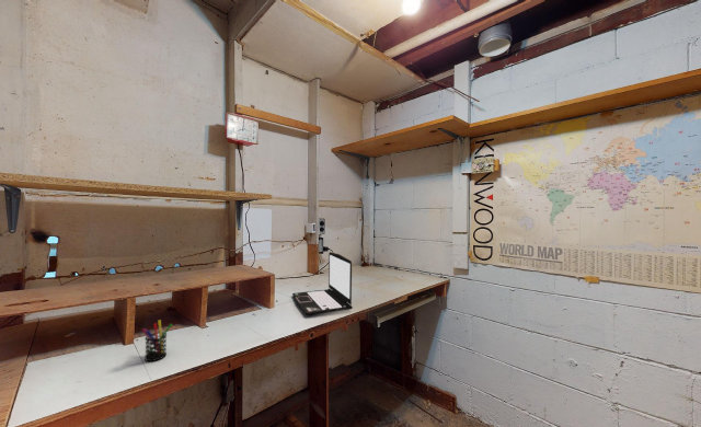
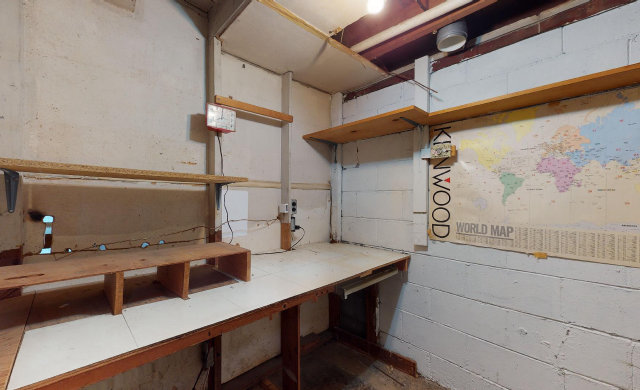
- pen holder [141,319,173,362]
- laptop [291,251,354,315]
